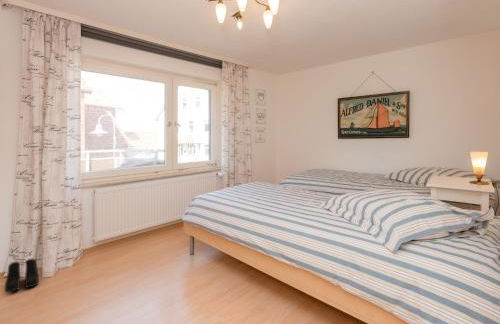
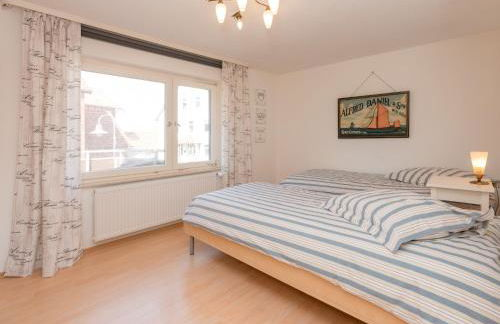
- boots [4,257,40,293]
